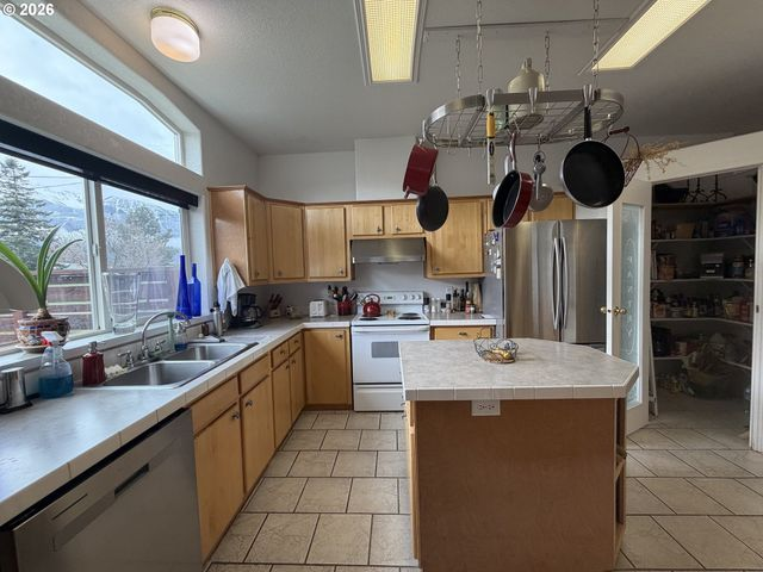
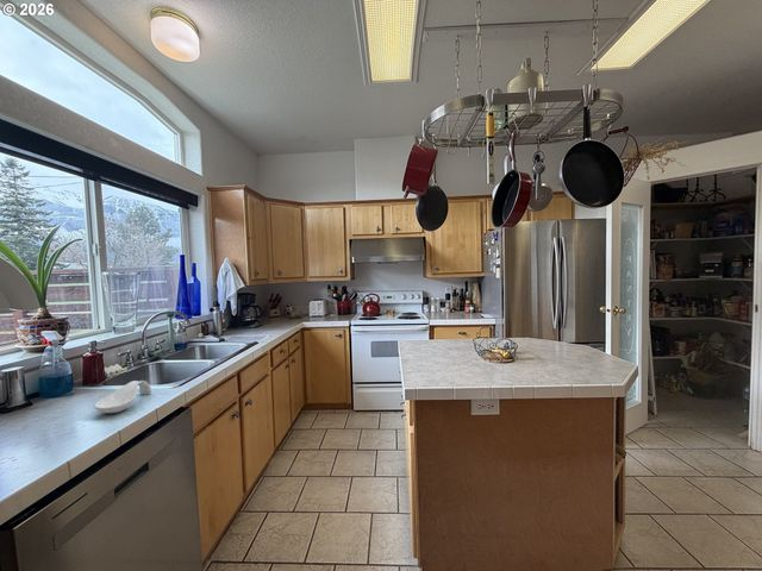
+ spoon rest [93,379,152,414]
